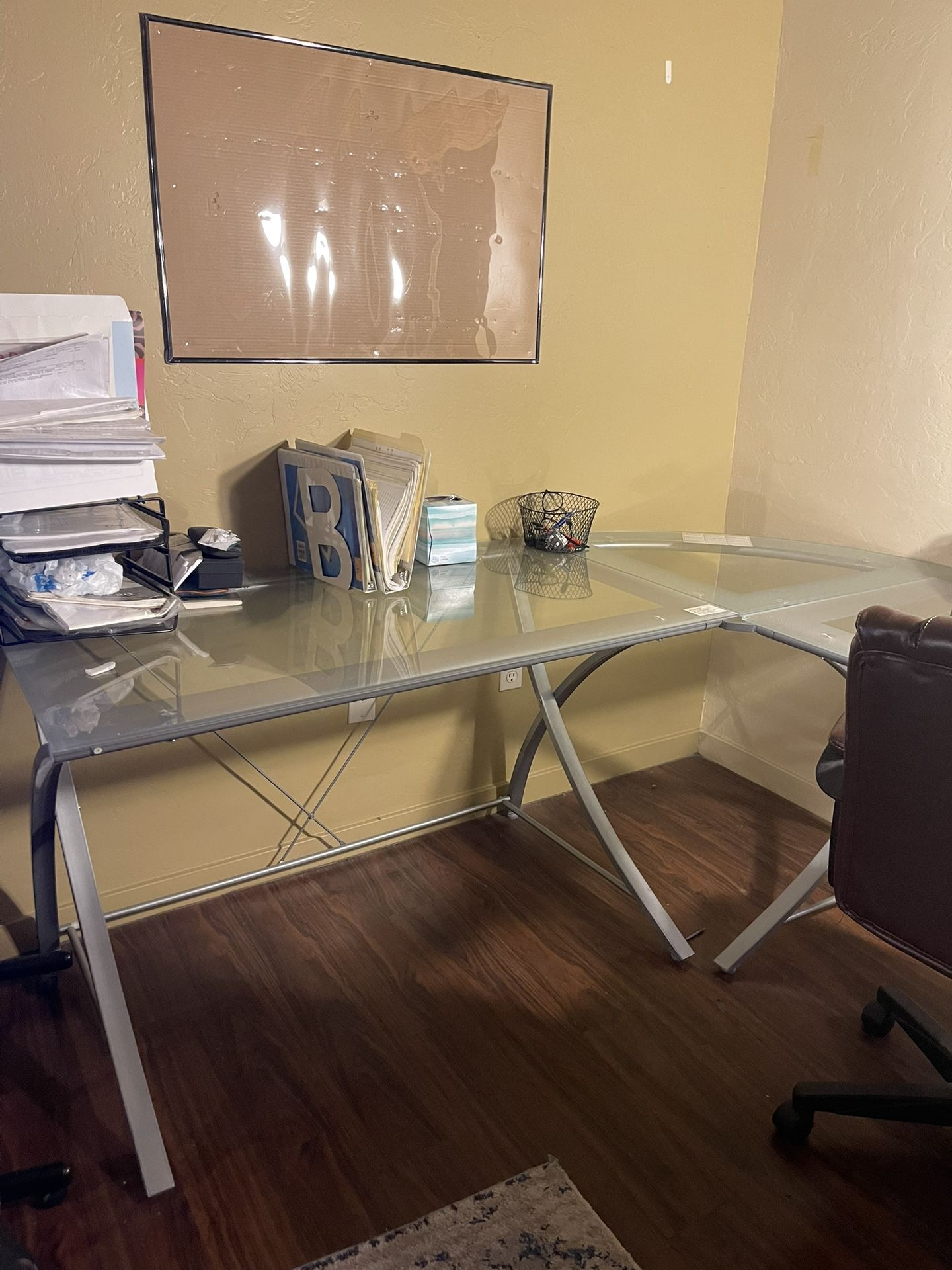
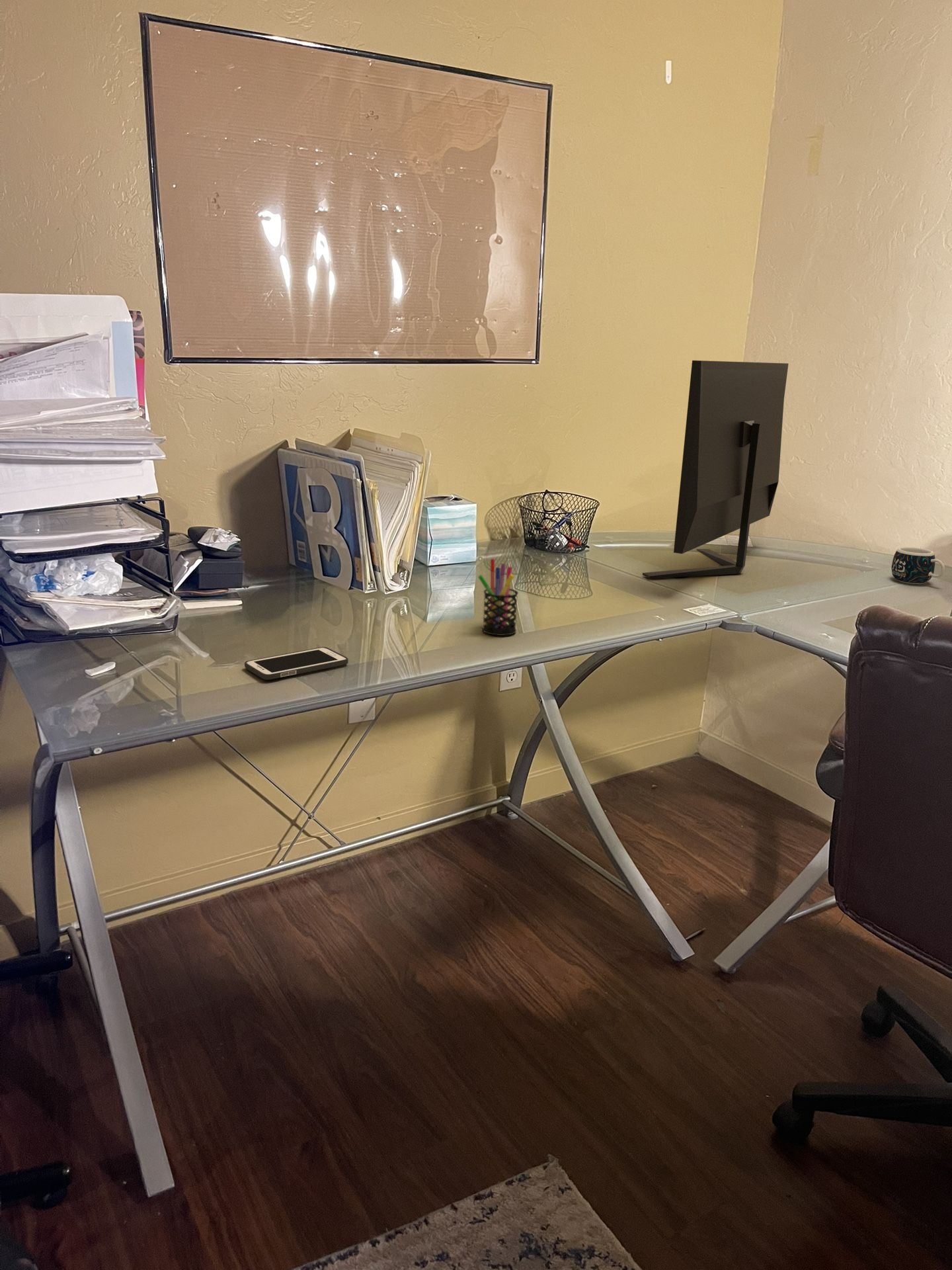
+ pen holder [477,558,519,636]
+ cell phone [244,646,349,681]
+ mug [891,546,945,585]
+ monitor [642,360,789,579]
